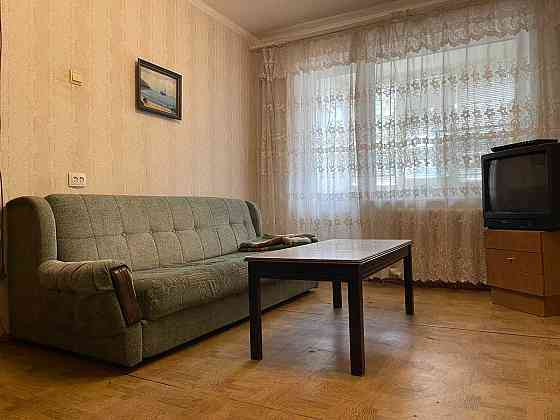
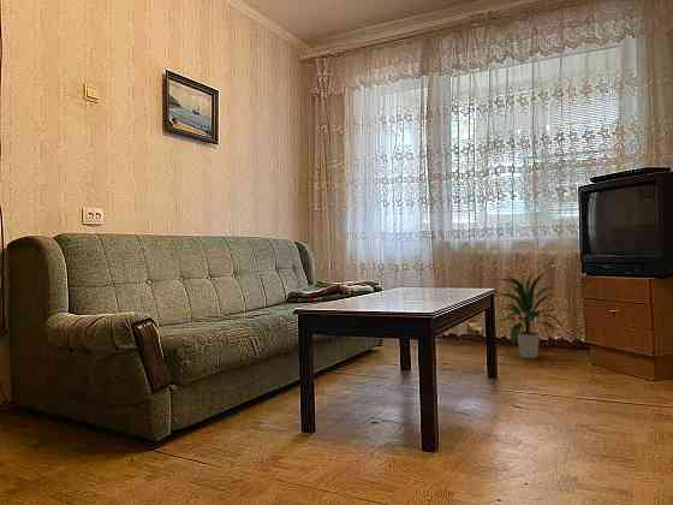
+ indoor plant [495,268,561,360]
